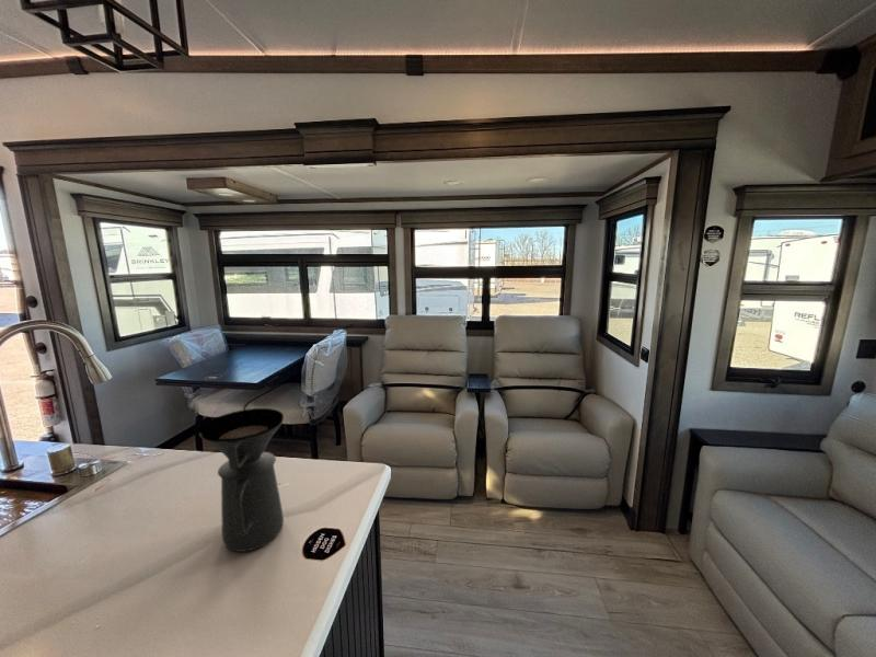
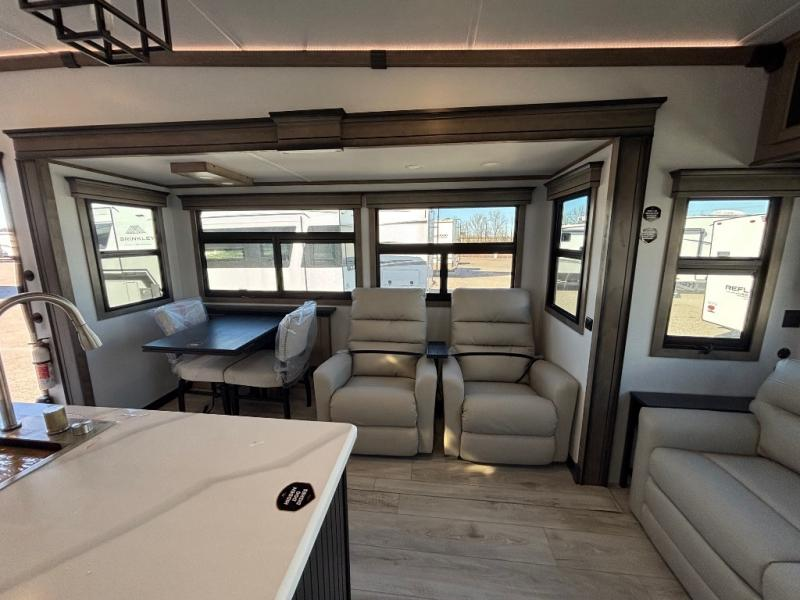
- coffee maker [198,407,285,553]
